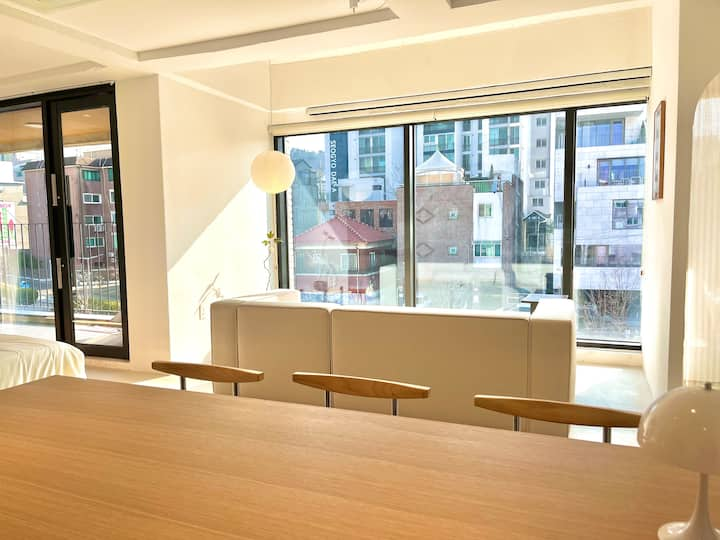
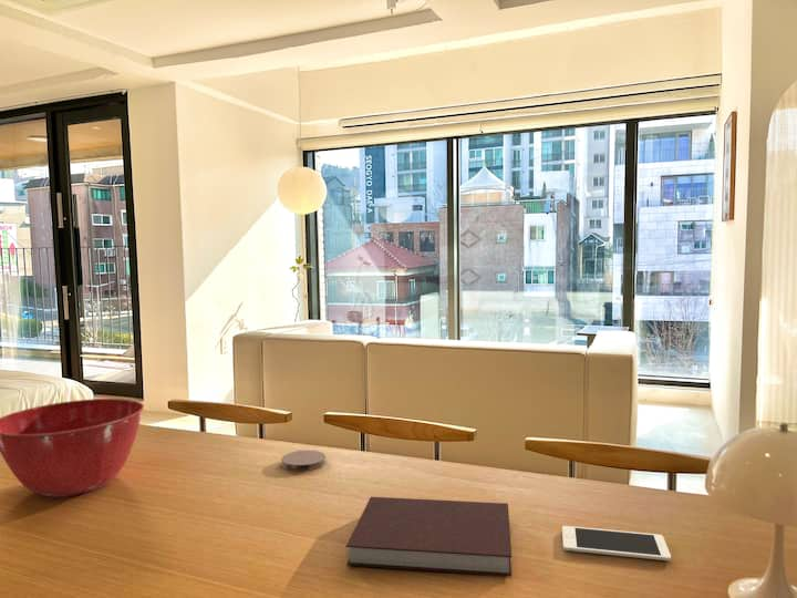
+ mixing bowl [0,398,145,498]
+ cell phone [561,525,672,561]
+ notebook [345,496,513,577]
+ coaster [280,450,327,472]
